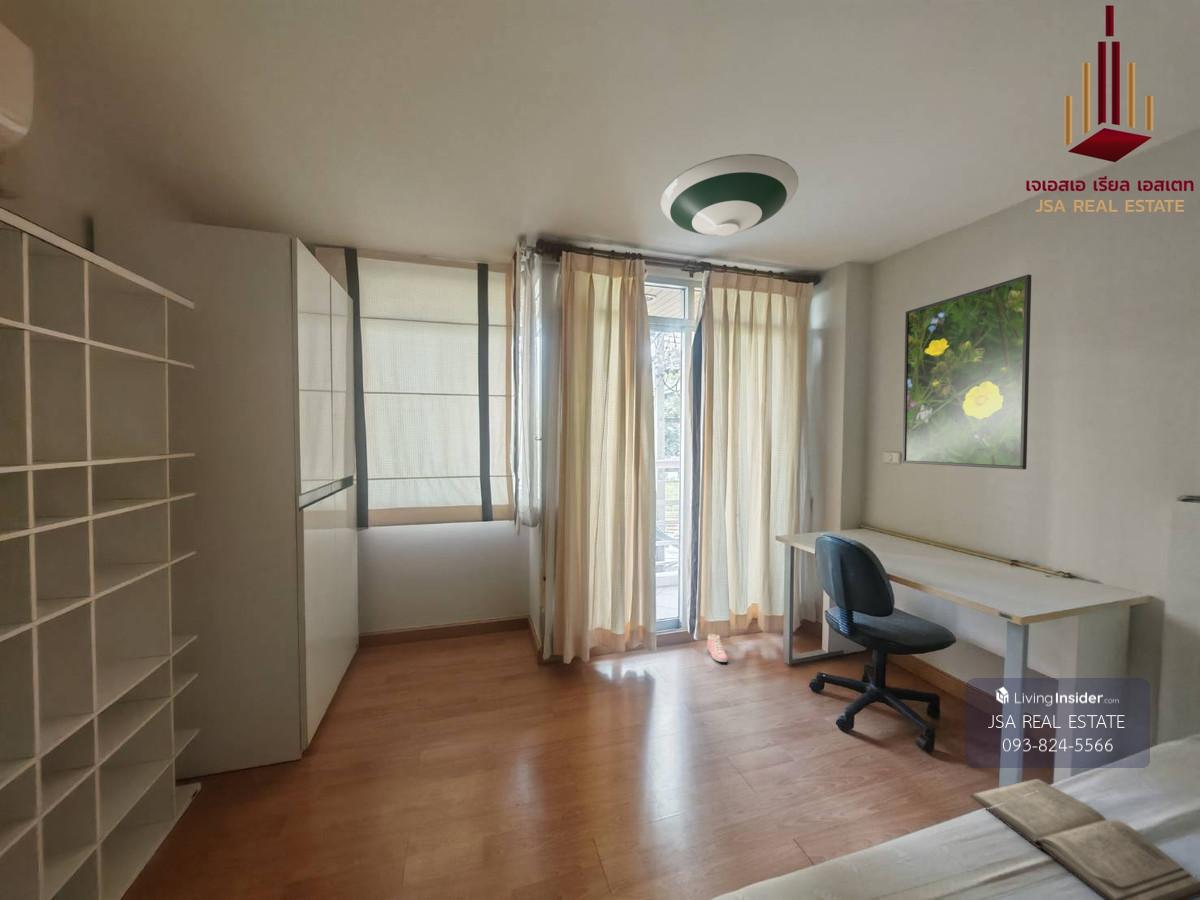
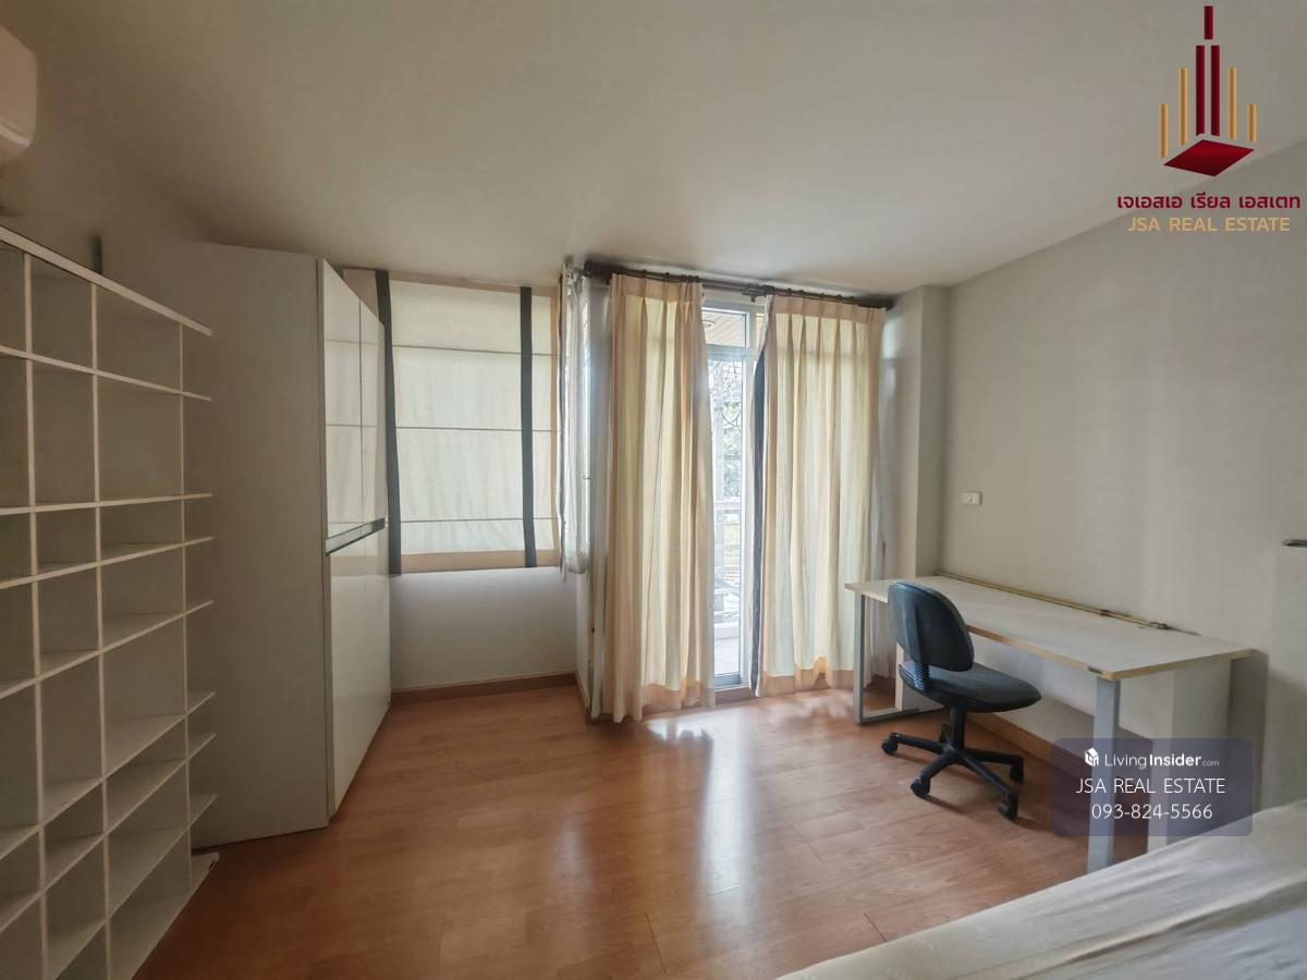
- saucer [660,153,799,237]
- diary [969,778,1200,900]
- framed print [902,273,1033,470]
- sneaker [706,633,728,663]
